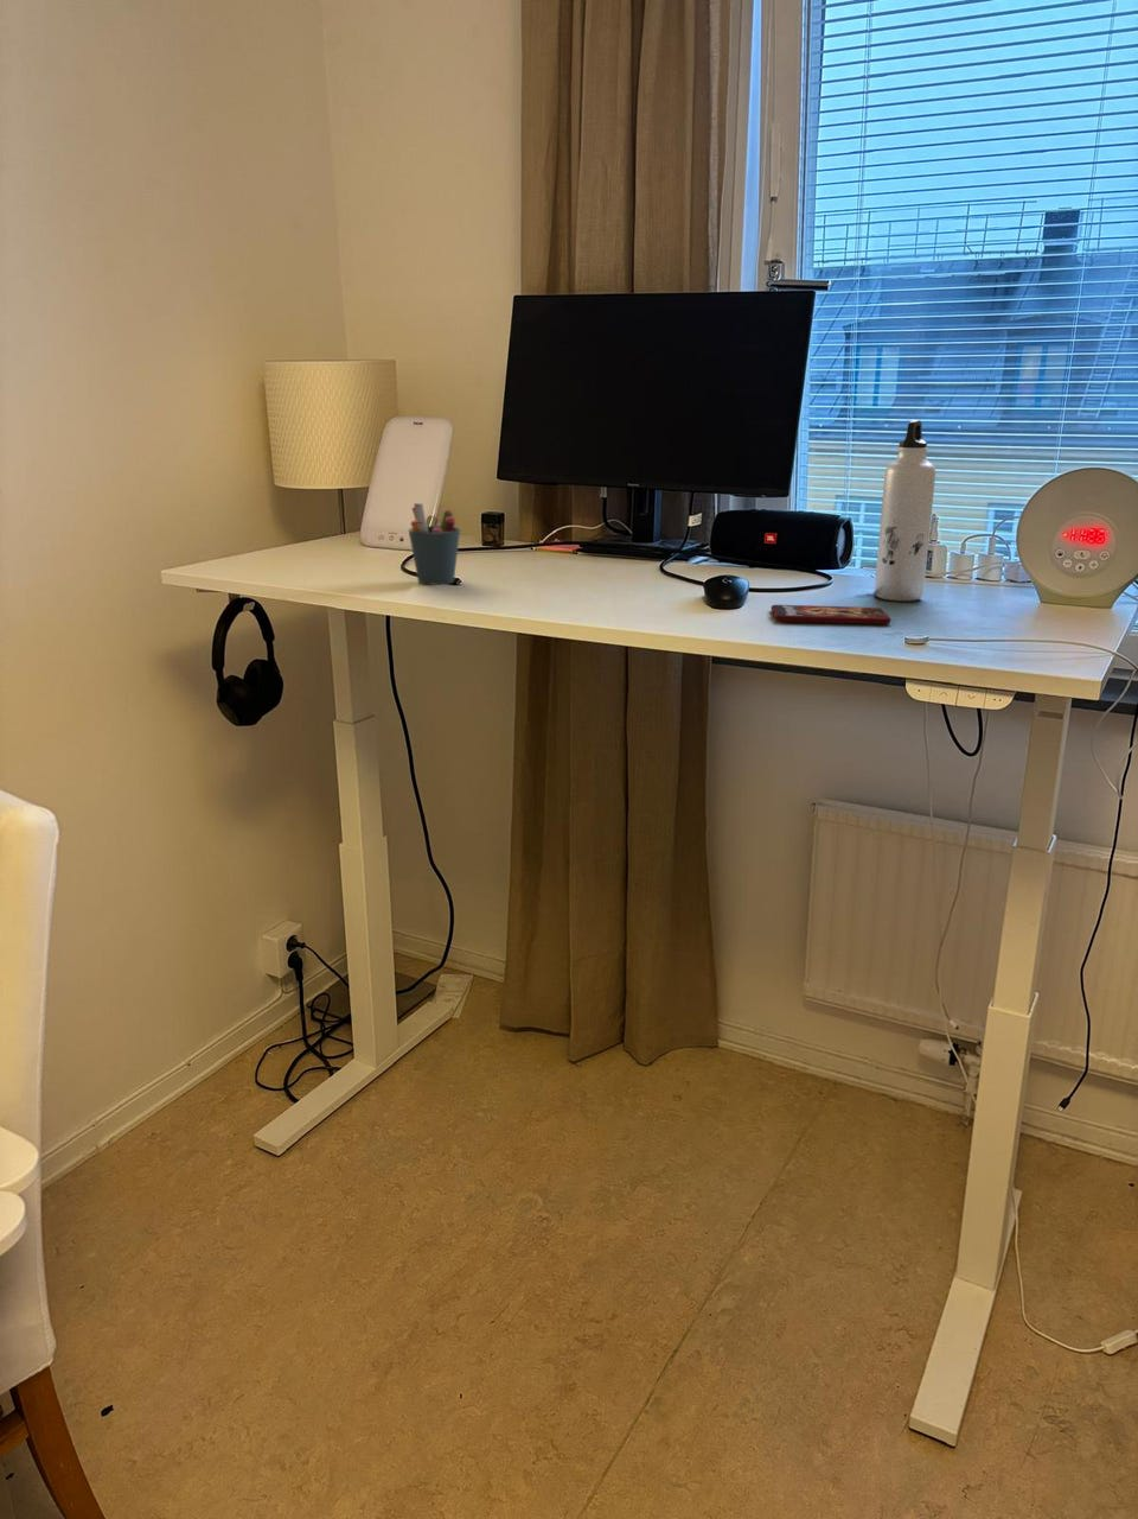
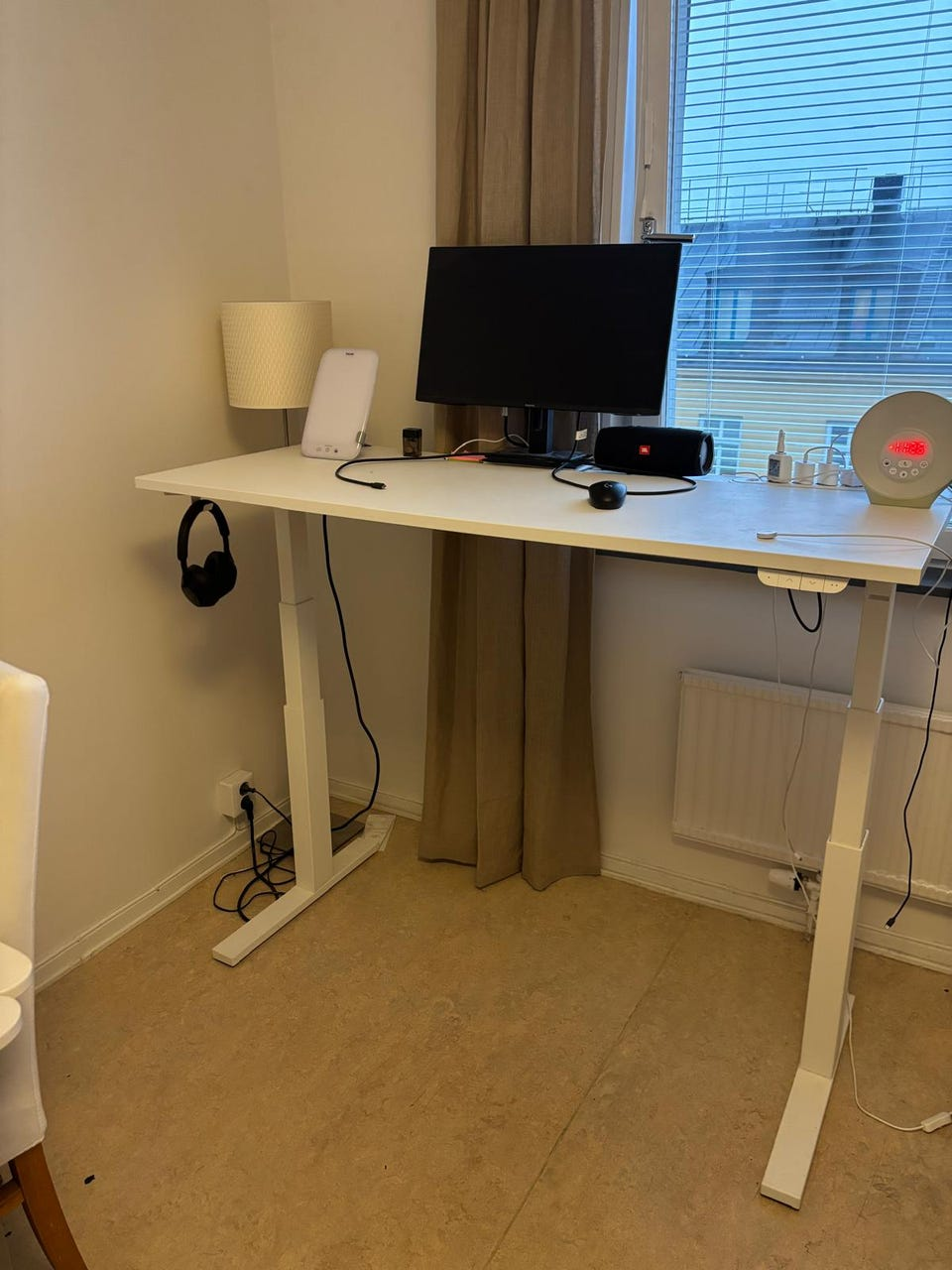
- smartphone [771,604,892,626]
- water bottle [874,419,936,603]
- pen holder [406,502,461,586]
